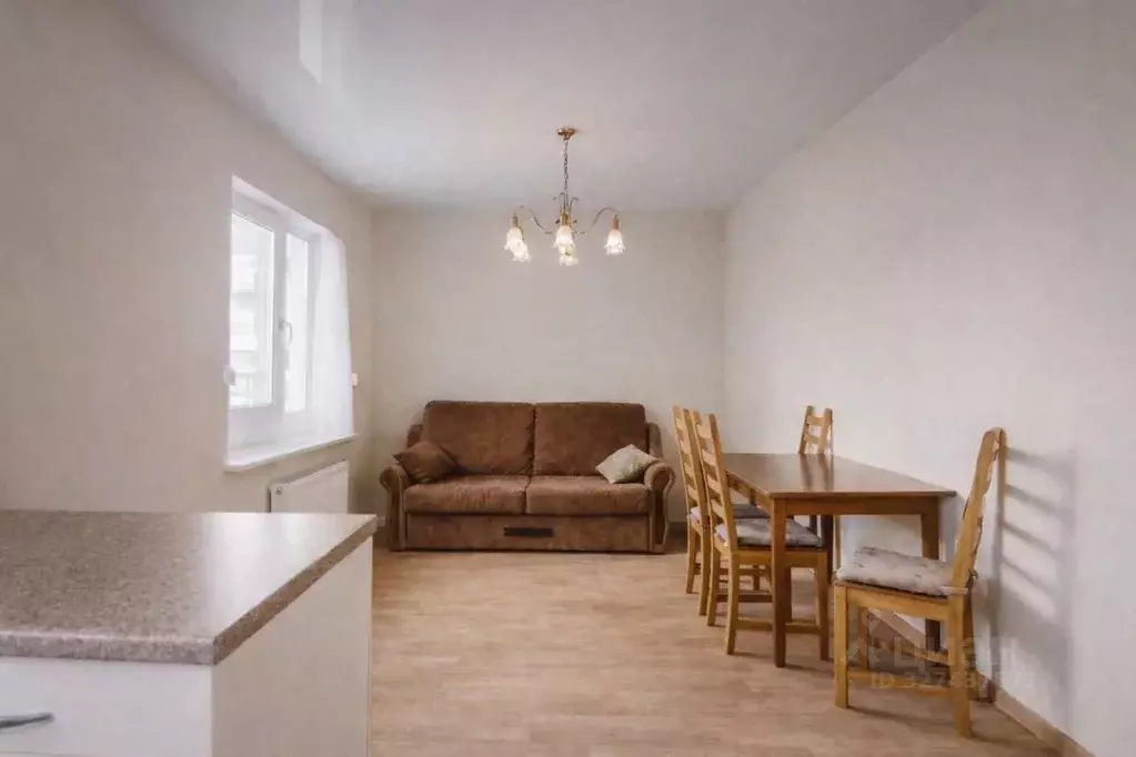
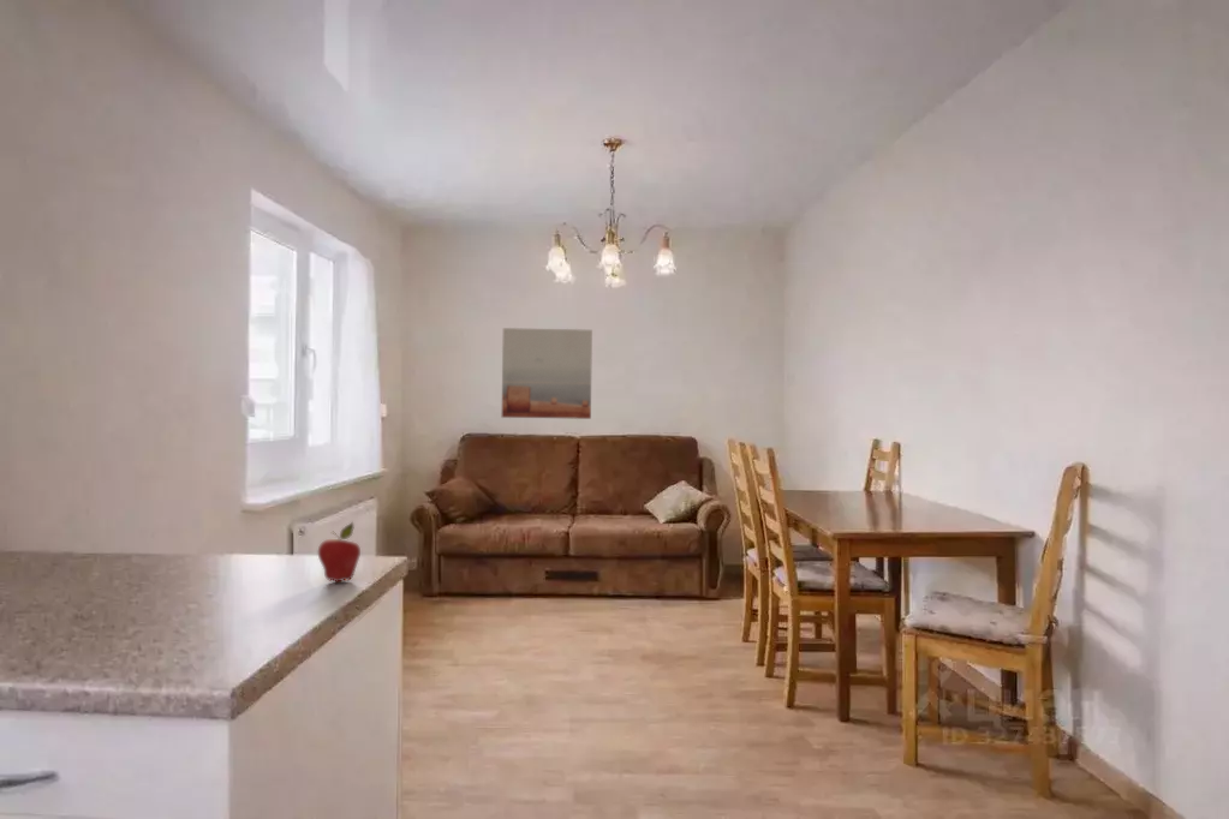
+ fruit [317,520,362,584]
+ wall art [501,327,593,420]
